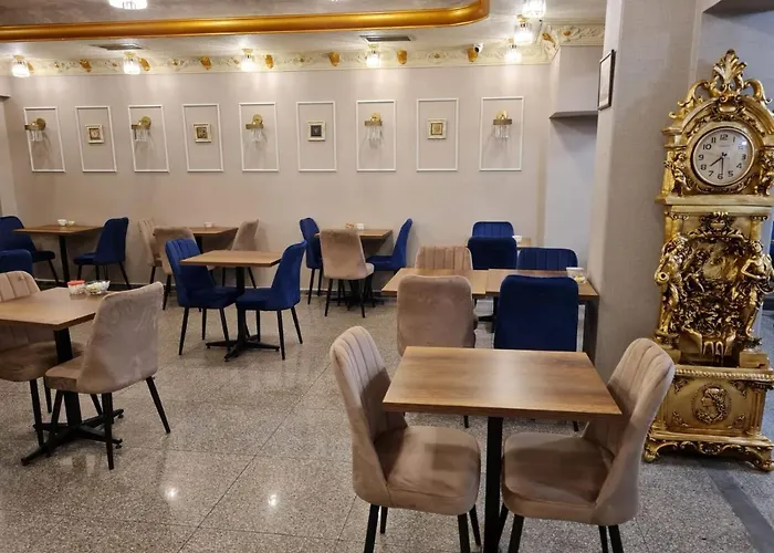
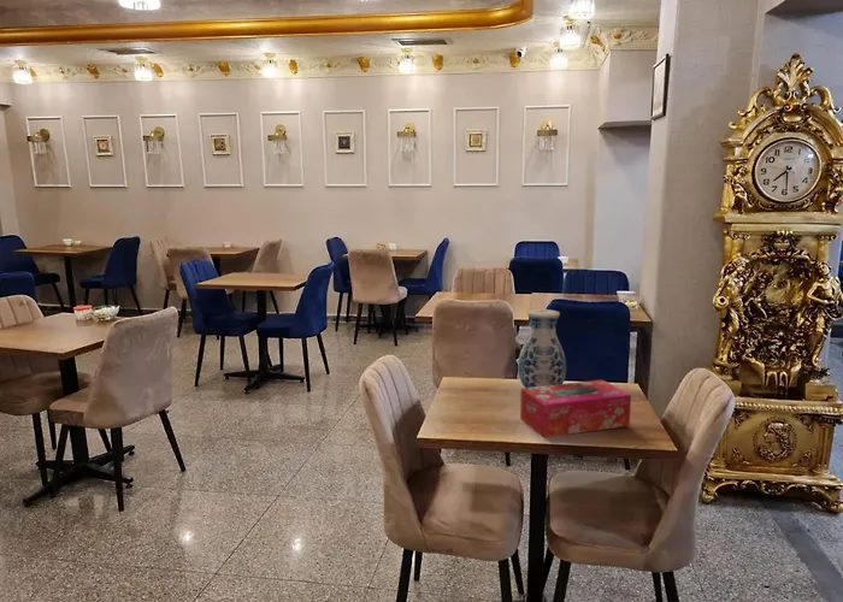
+ tissue box [519,378,632,438]
+ vase [517,308,567,388]
